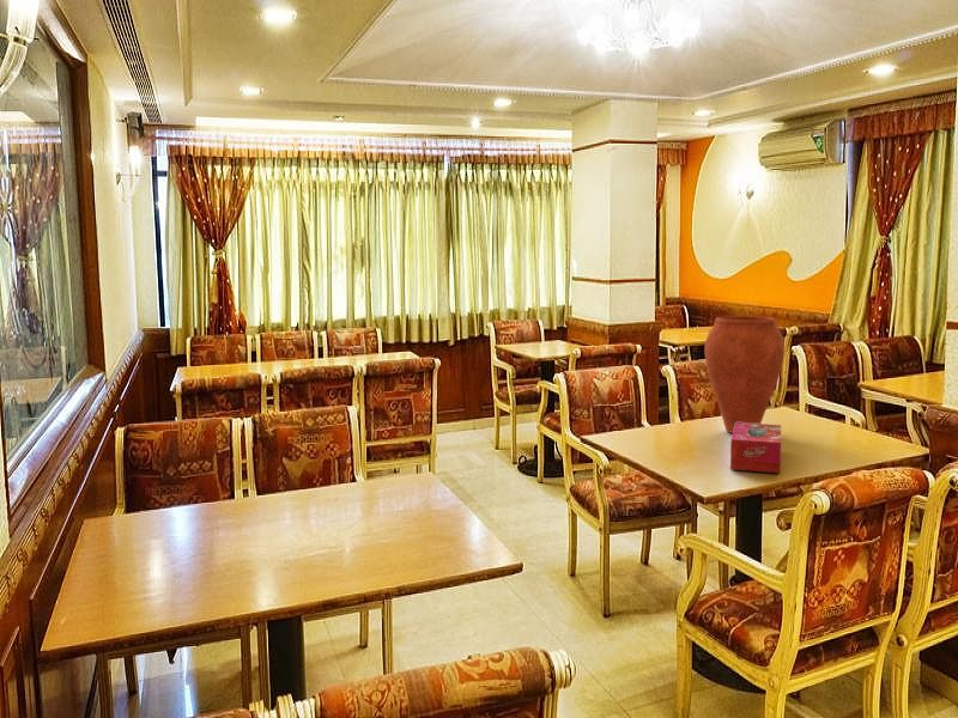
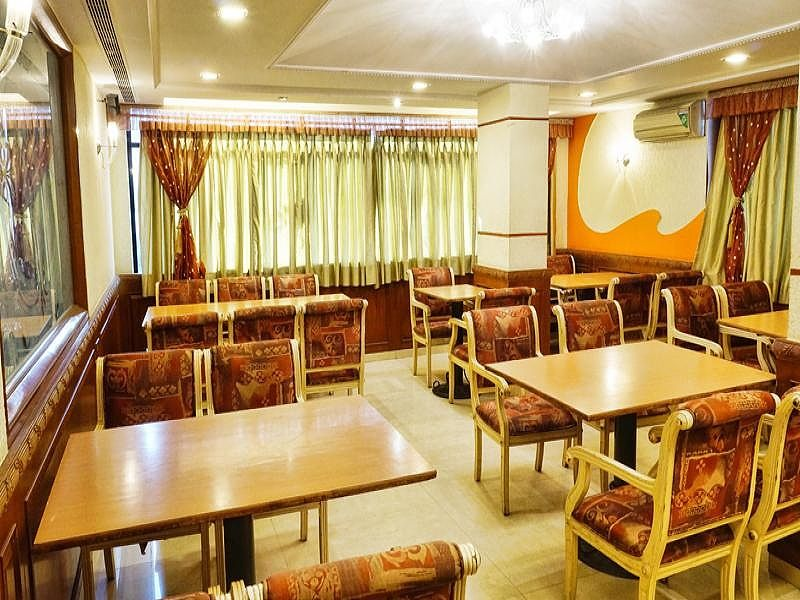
- tissue box [729,422,782,474]
- vase [703,315,786,434]
